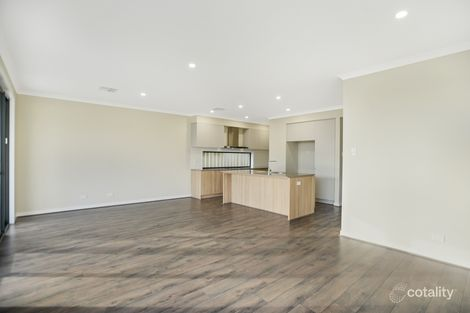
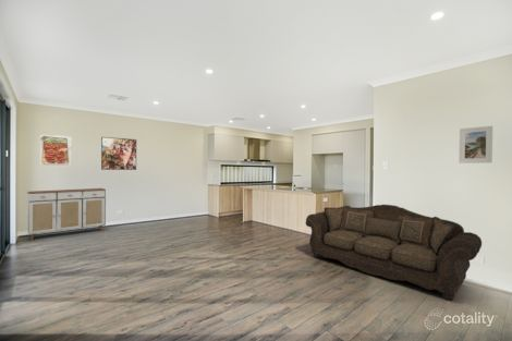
+ sofa [305,204,483,302]
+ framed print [458,125,493,165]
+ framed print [39,133,72,167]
+ sideboard [26,187,107,241]
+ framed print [100,136,137,171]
